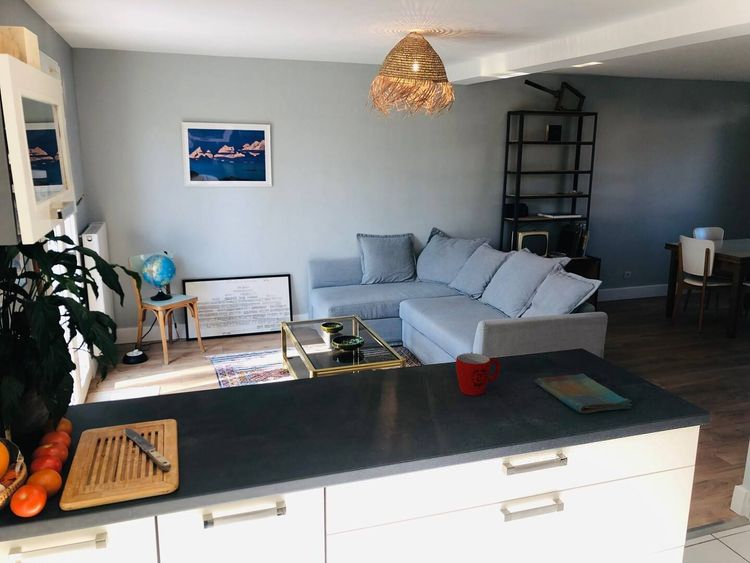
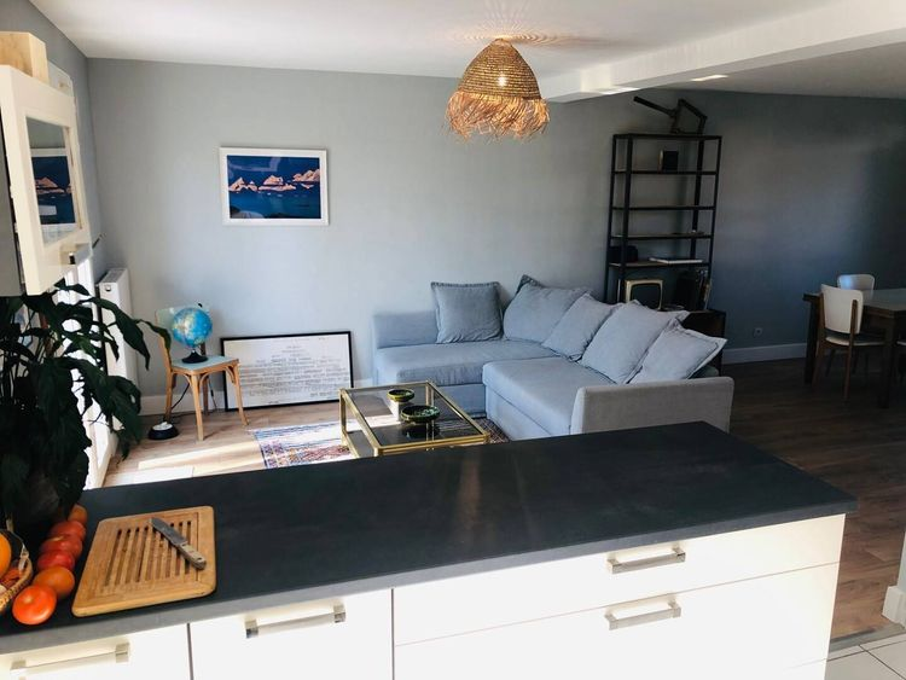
- mug [455,352,501,396]
- dish towel [534,373,633,414]
